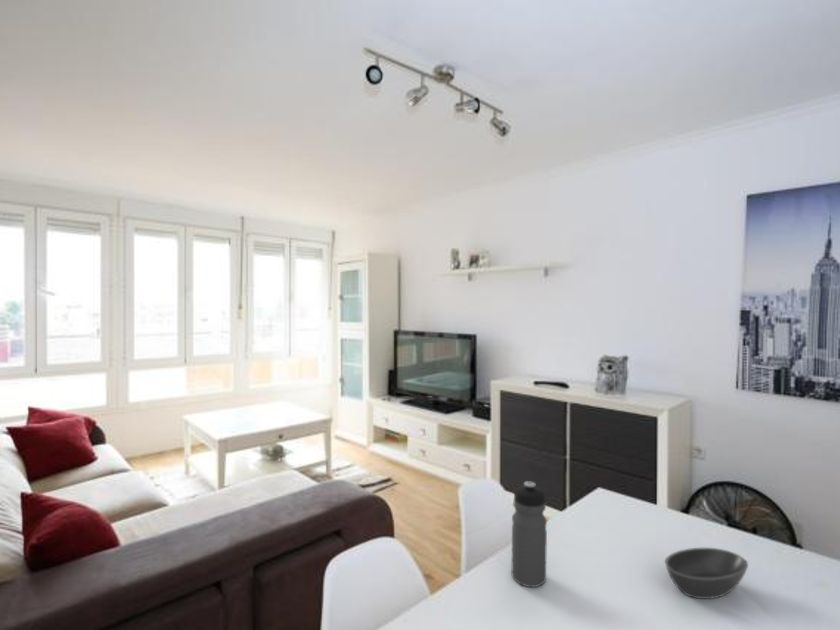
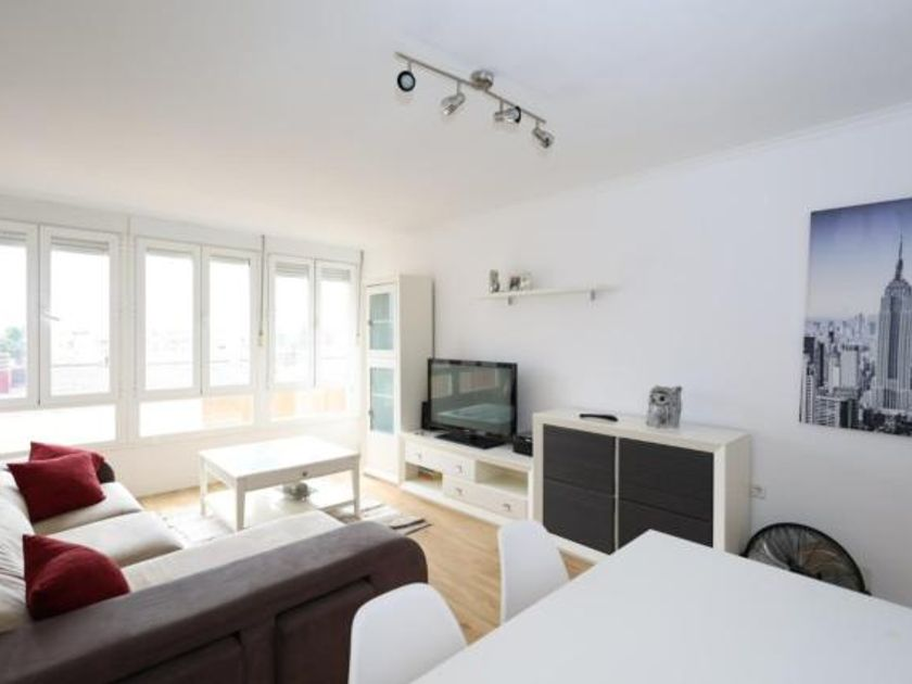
- bowl [664,547,749,600]
- water bottle [510,480,548,588]
